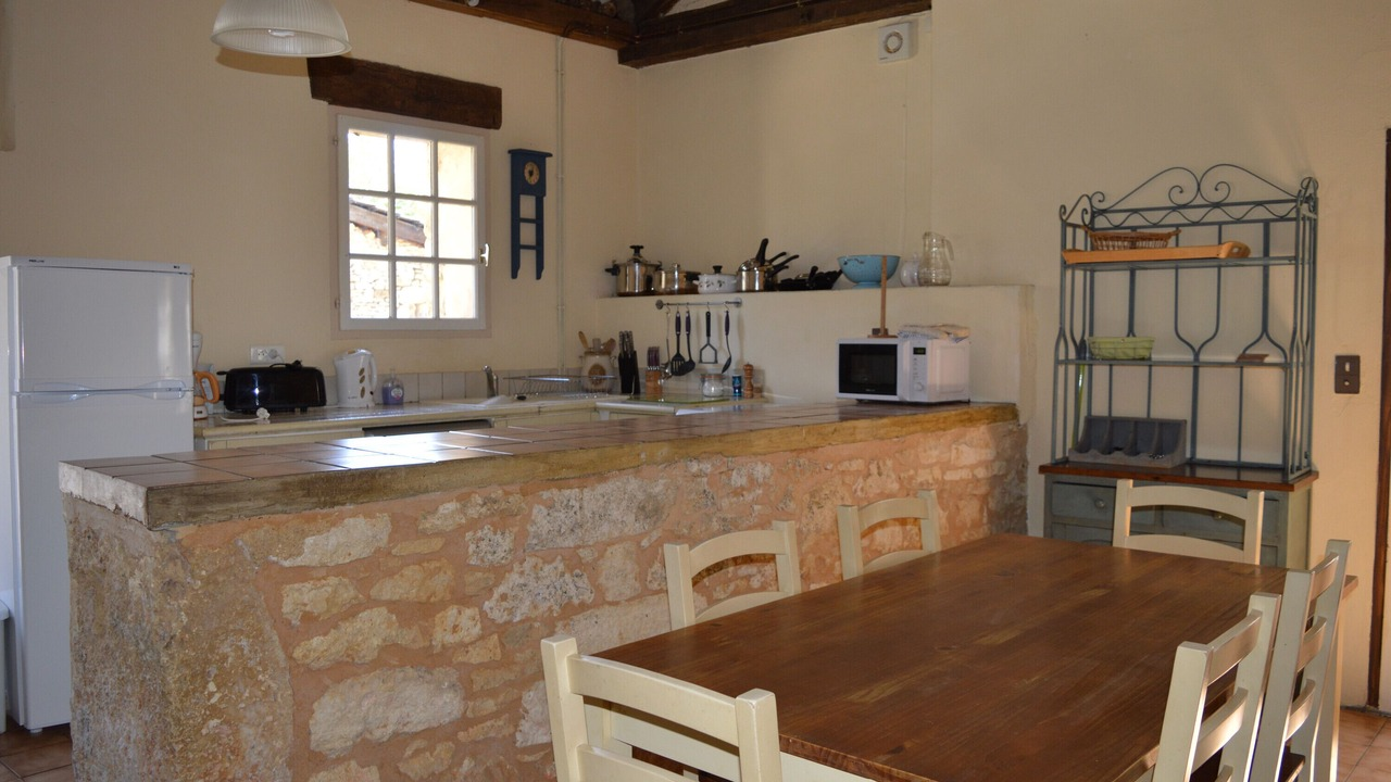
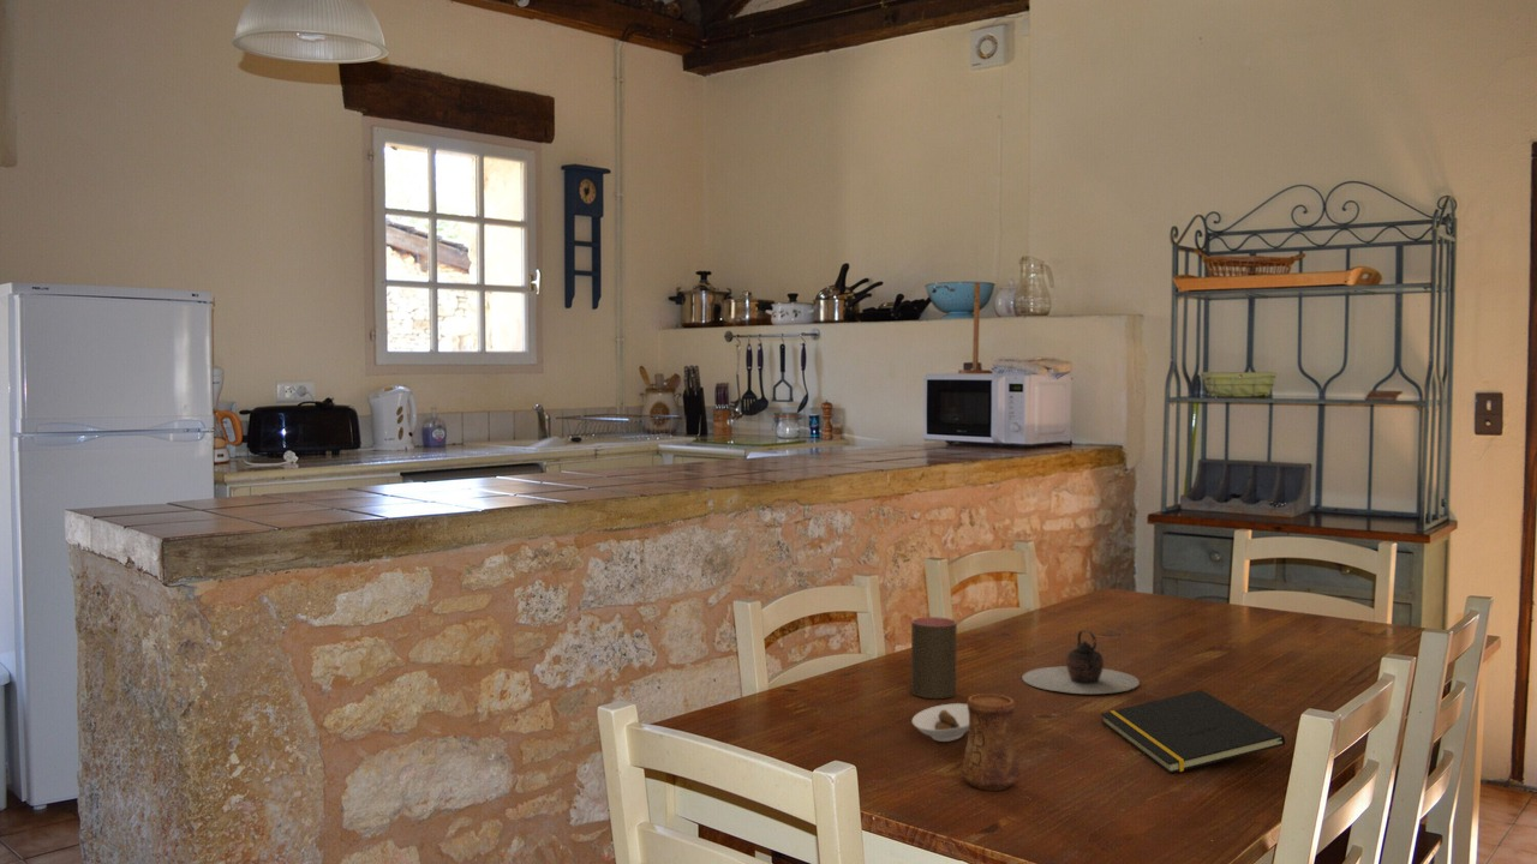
+ cup [910,616,958,700]
+ notepad [1100,689,1286,774]
+ teapot [1021,629,1141,695]
+ saucer [911,702,969,743]
+ cup [959,692,1021,791]
